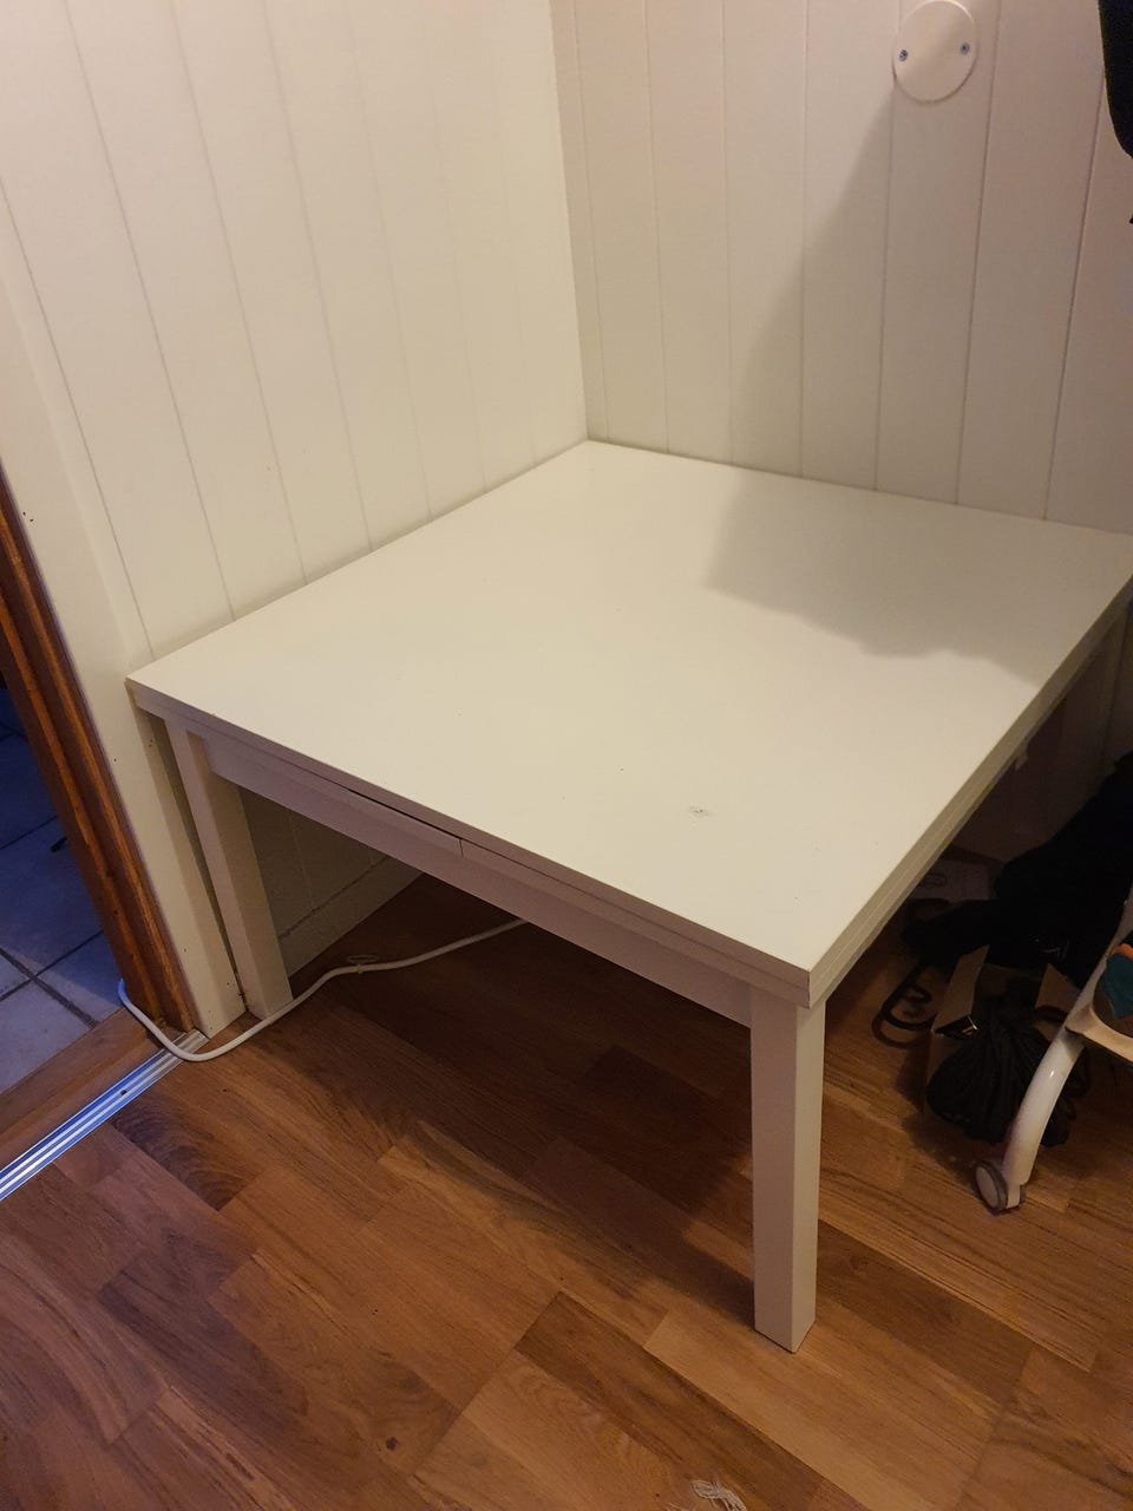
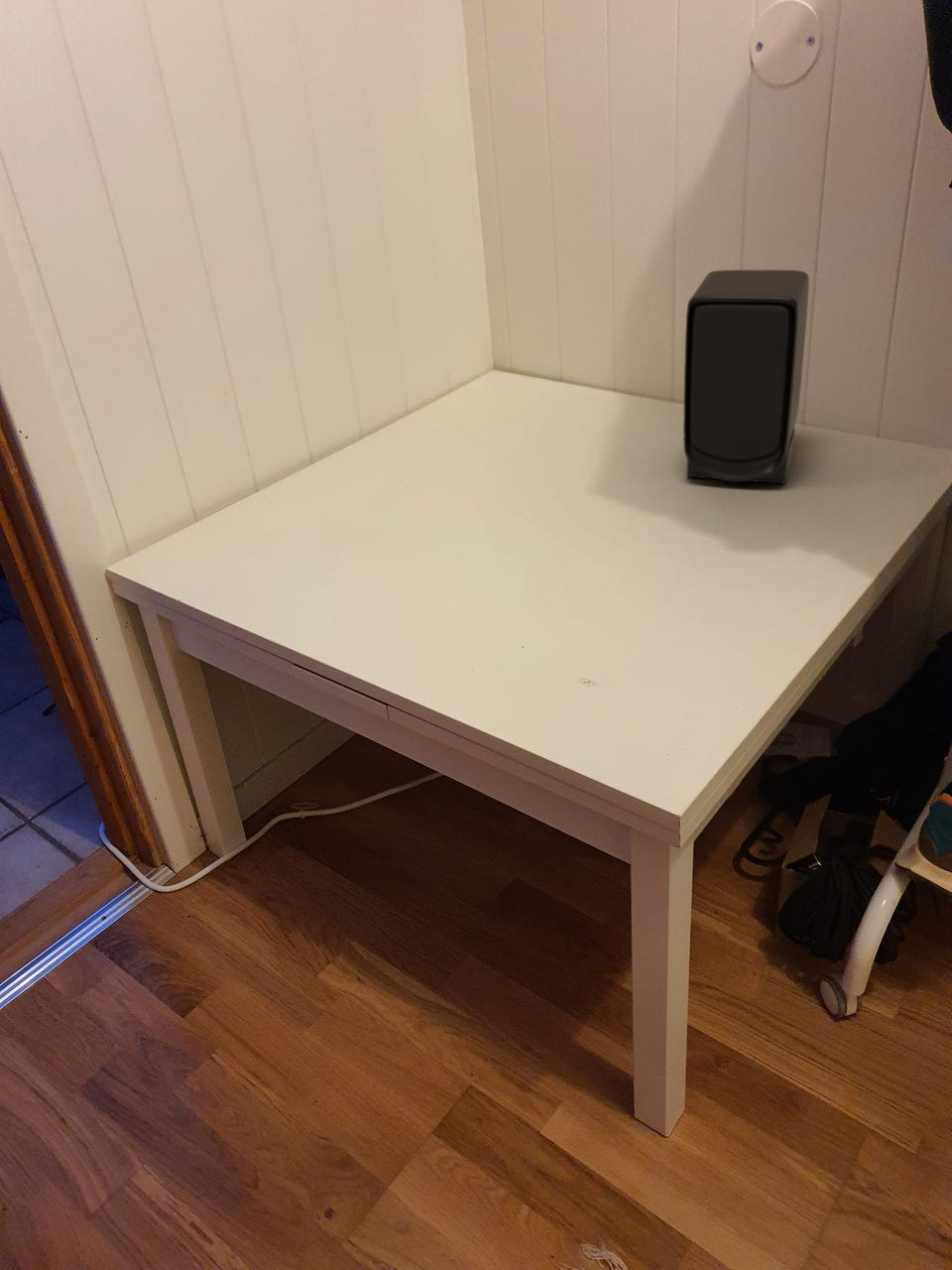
+ speaker [682,269,810,485]
